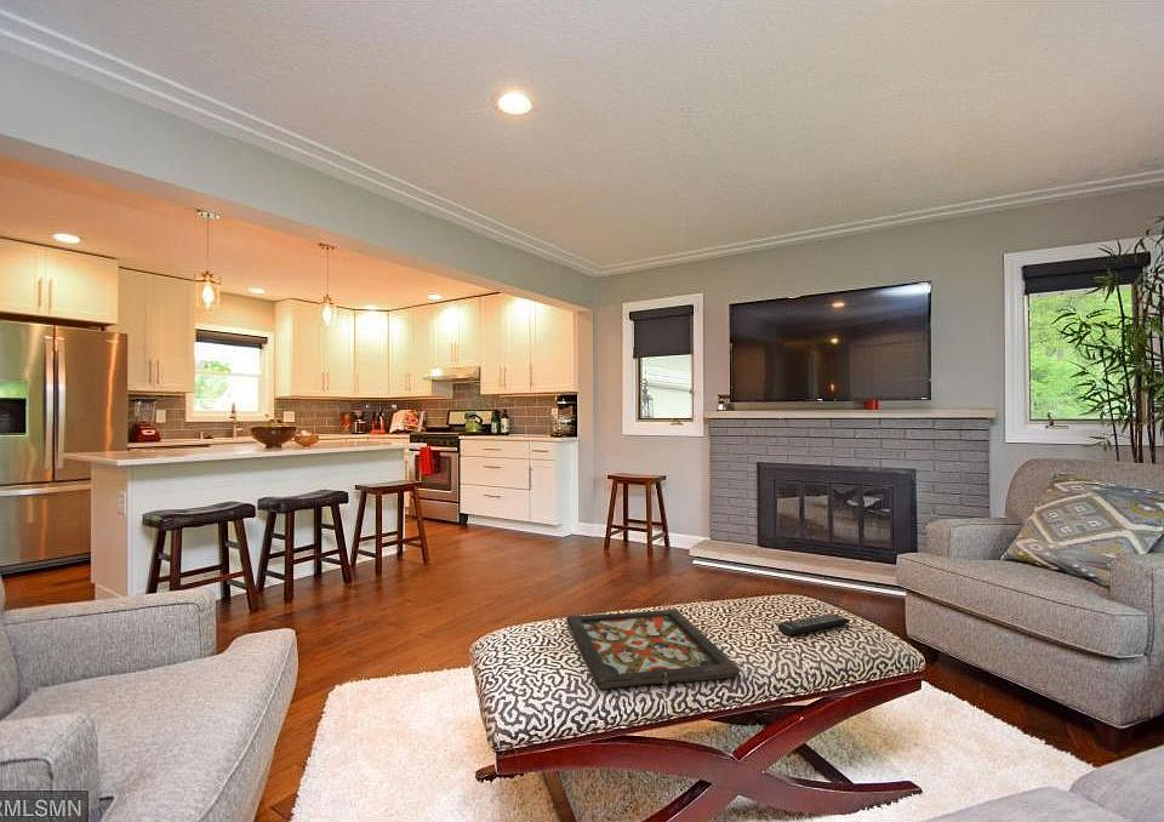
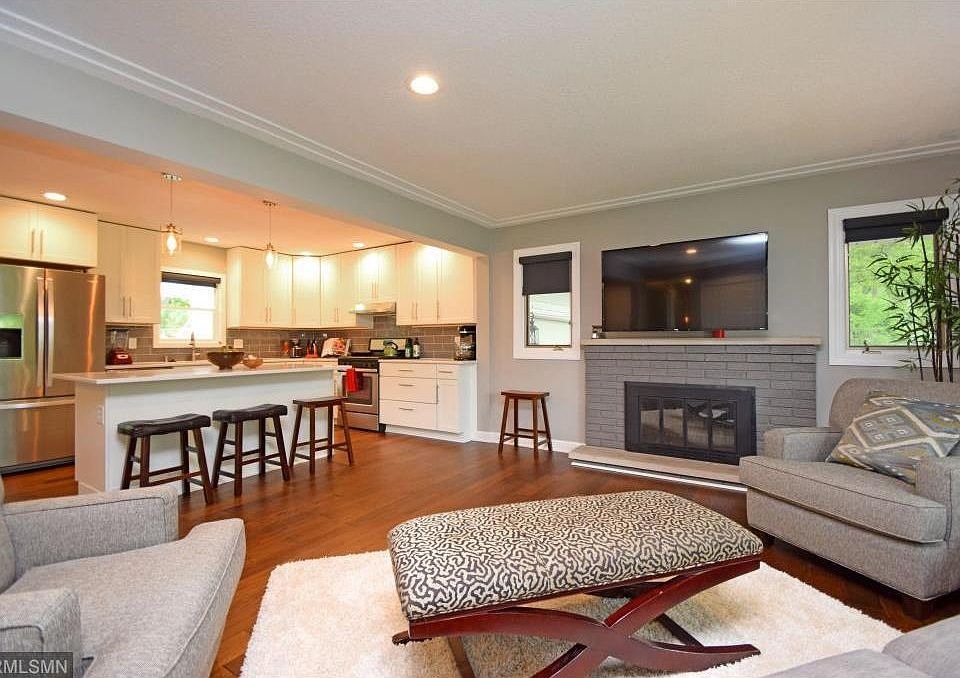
- decorative tray [565,607,741,690]
- remote control [777,612,850,637]
